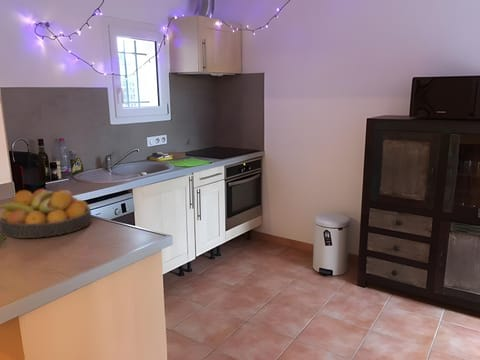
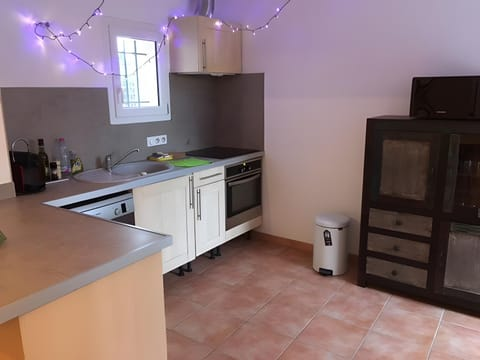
- fruit bowl [0,188,93,239]
